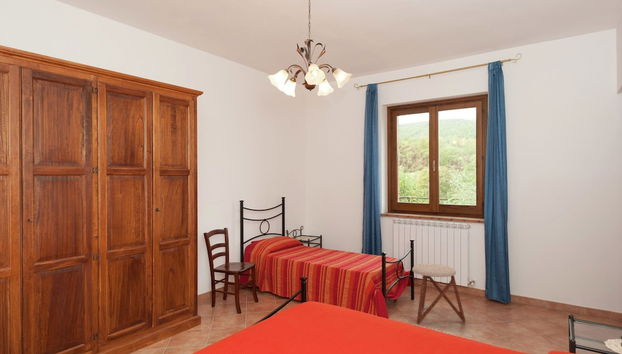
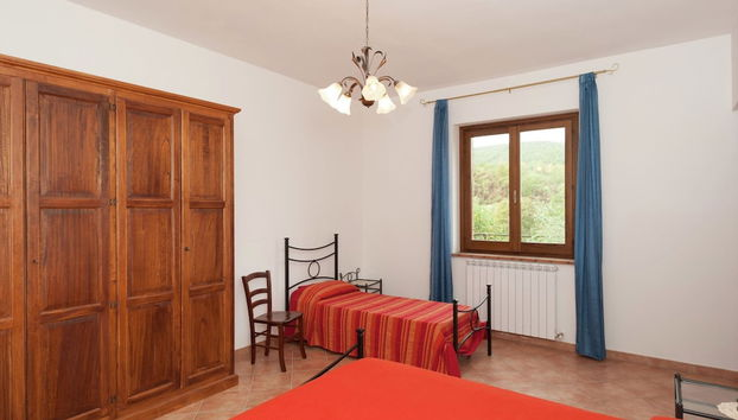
- stool [412,263,466,325]
